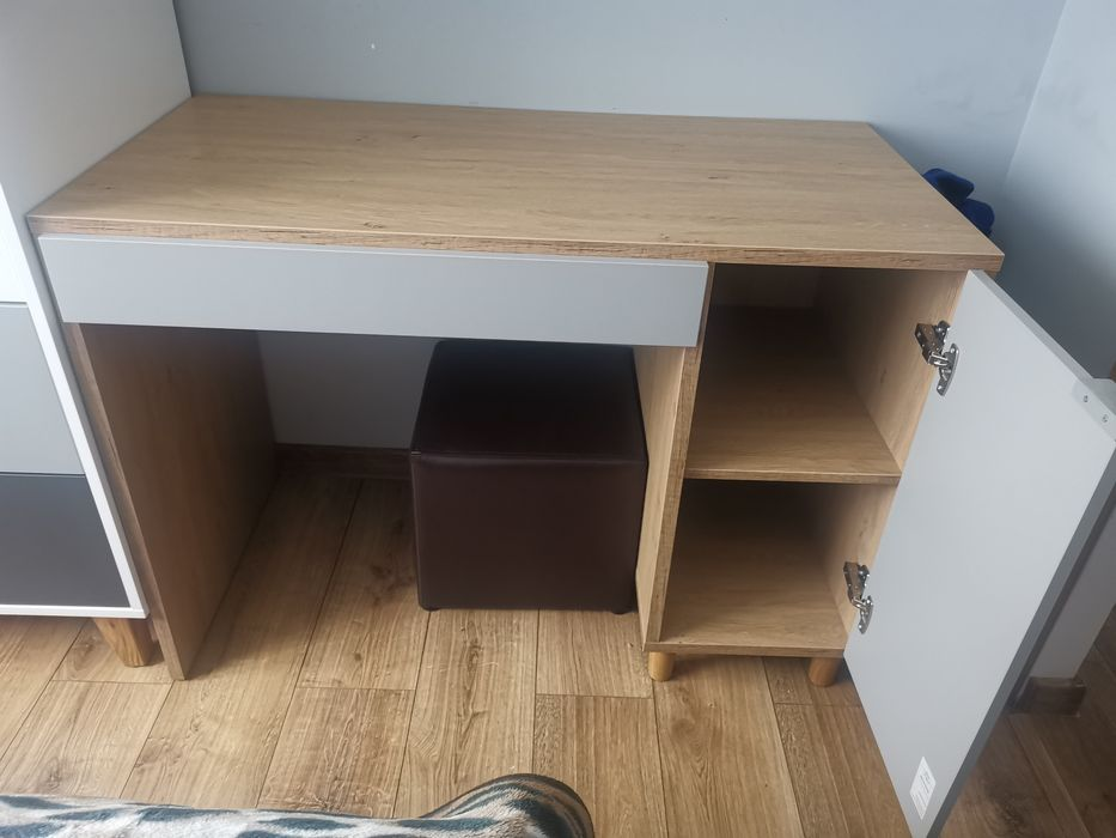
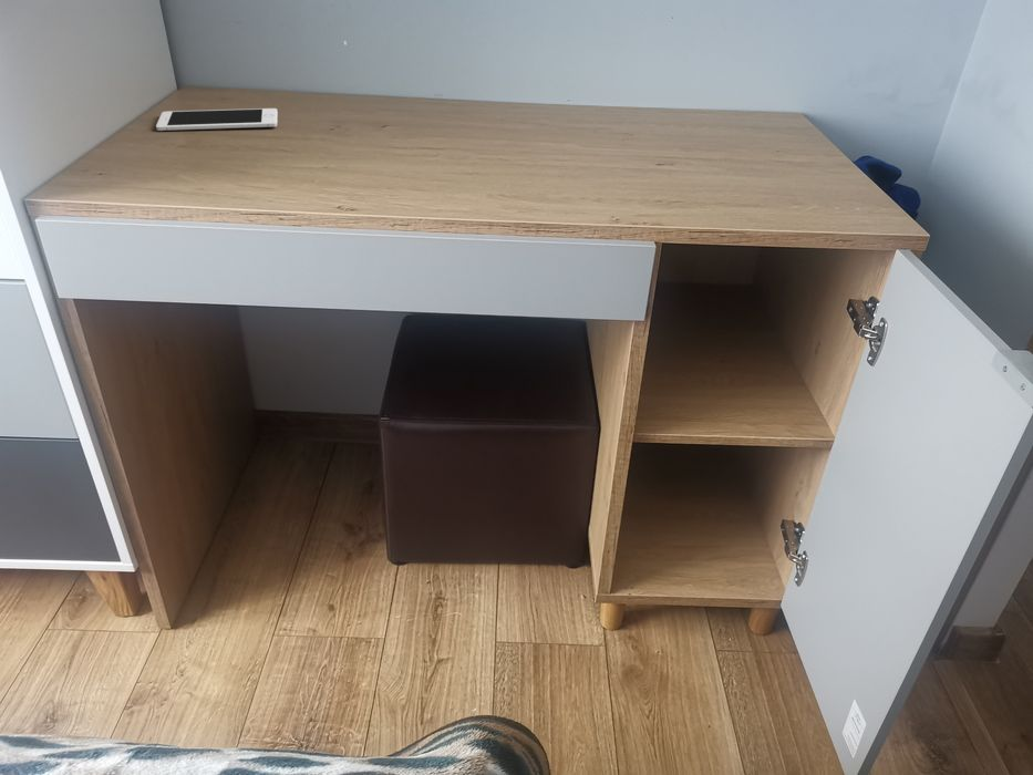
+ cell phone [155,107,279,132]
